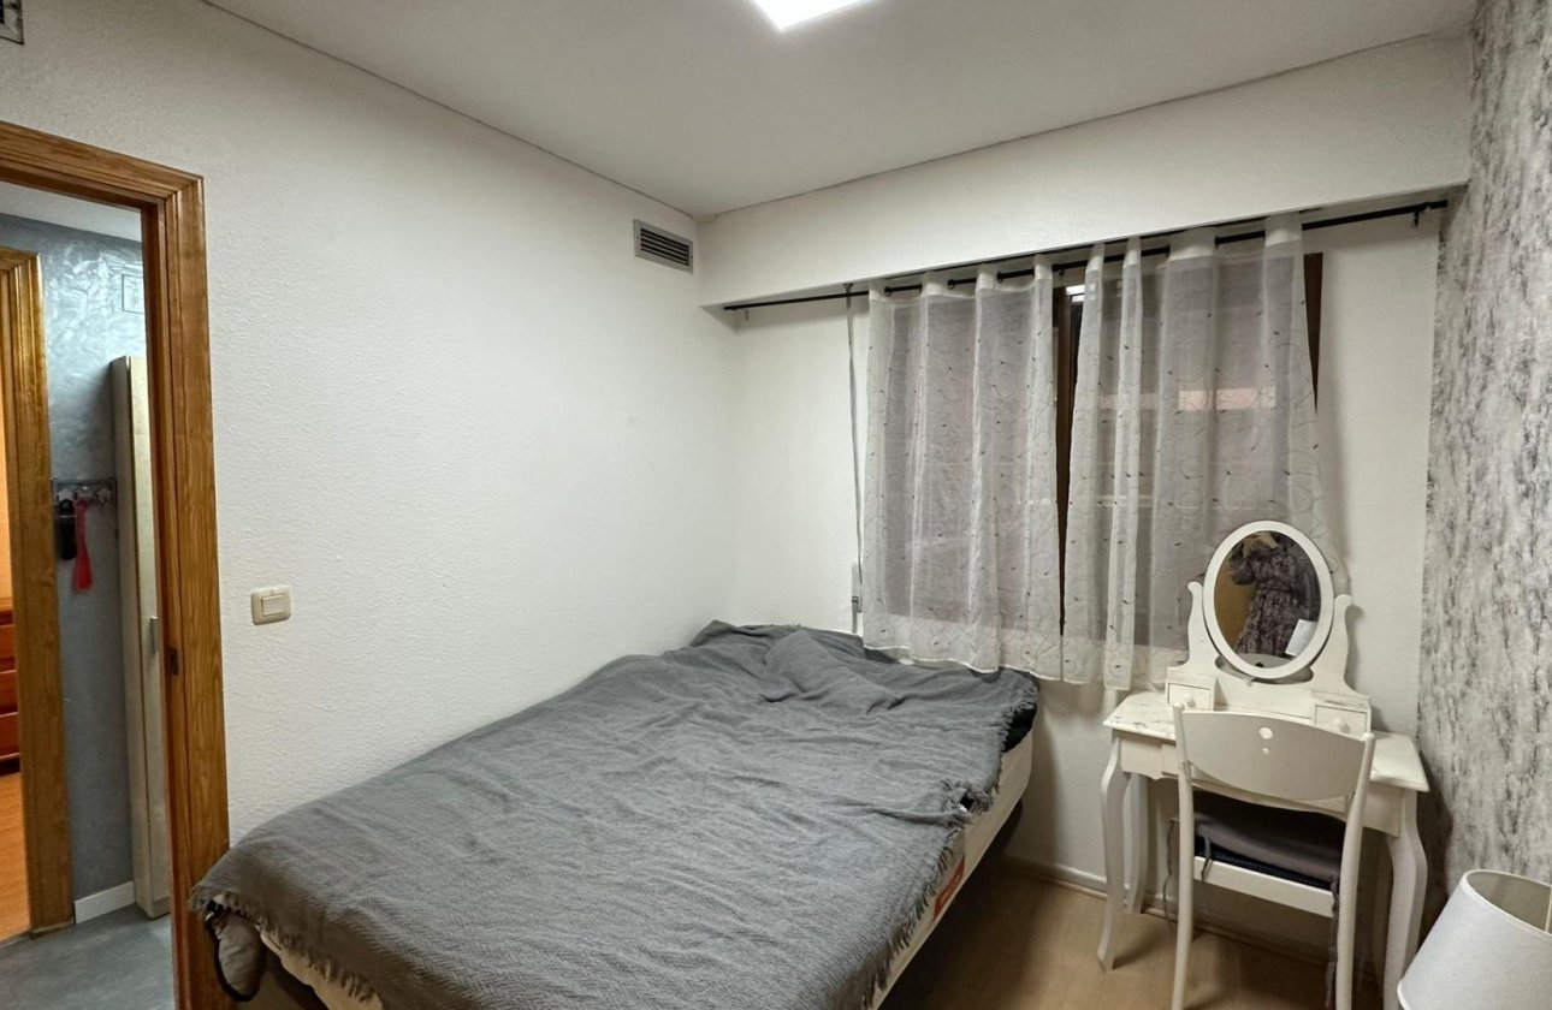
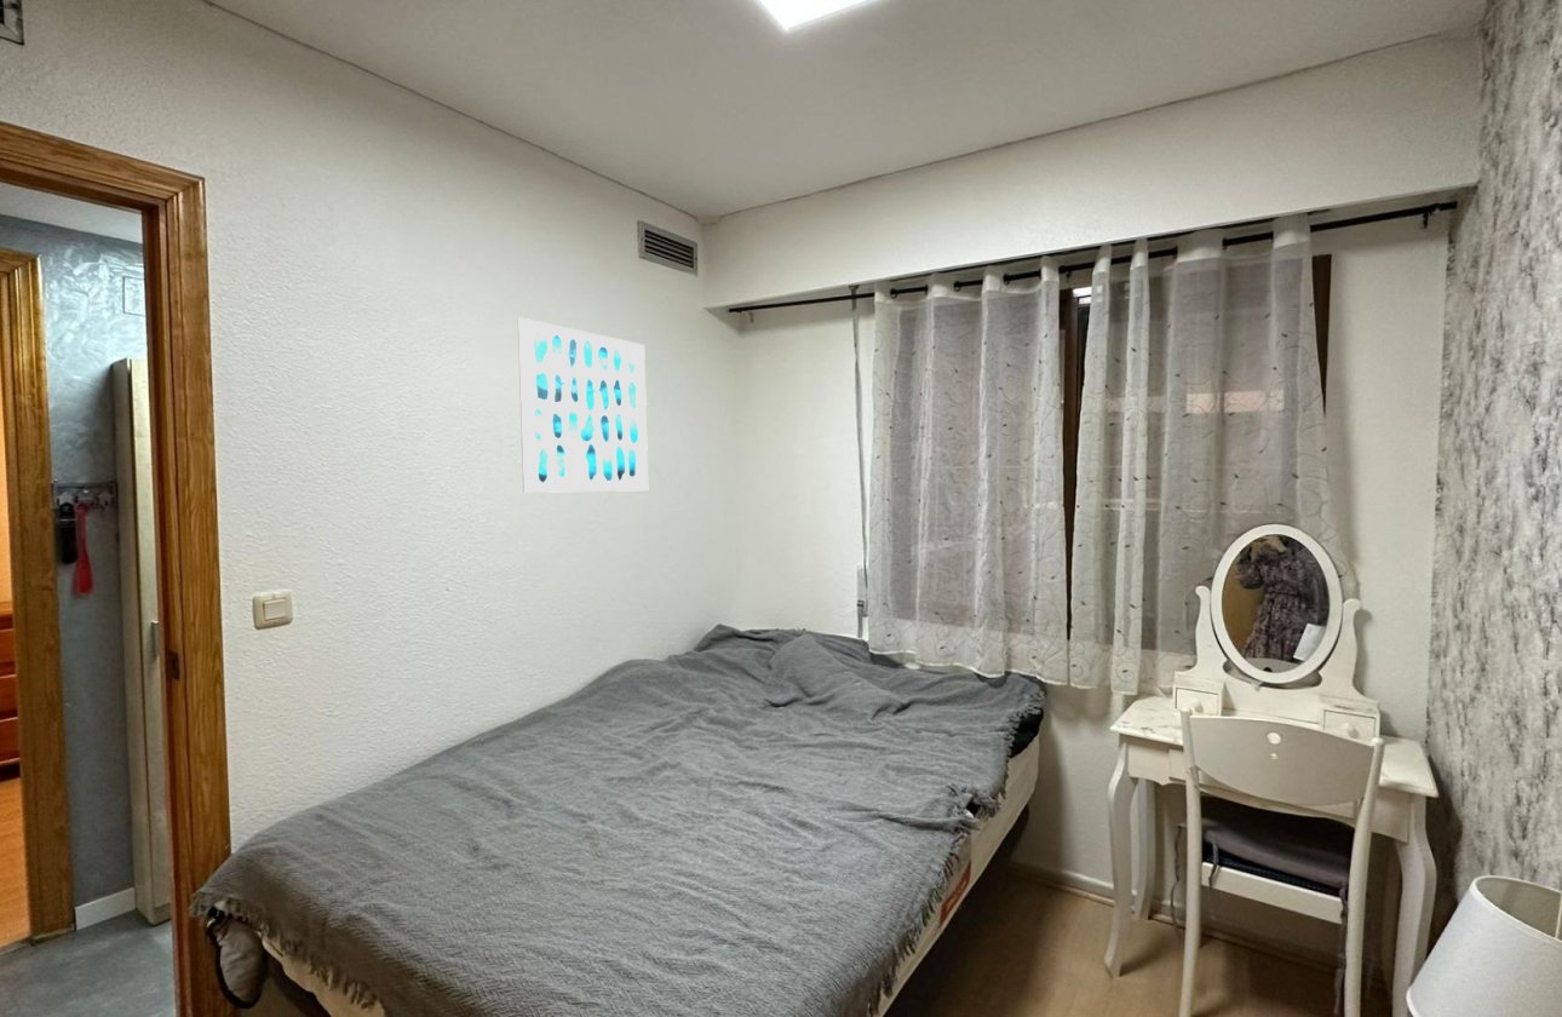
+ wall art [517,316,649,494]
